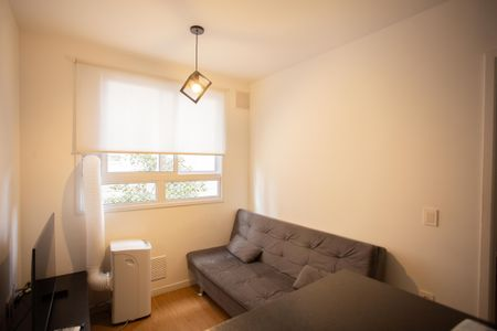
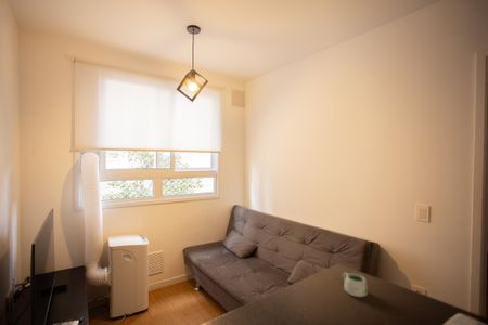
+ mug [342,272,369,298]
